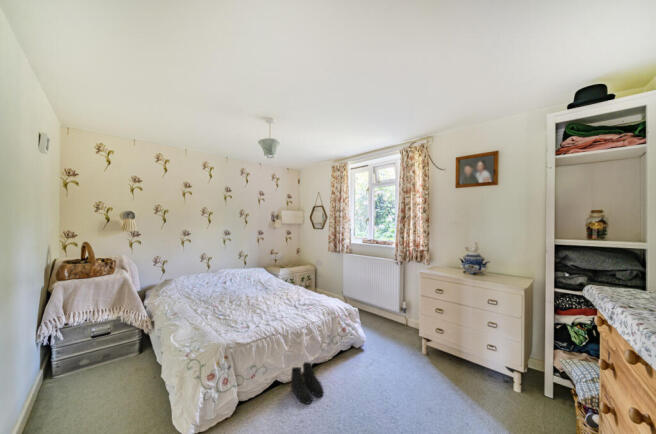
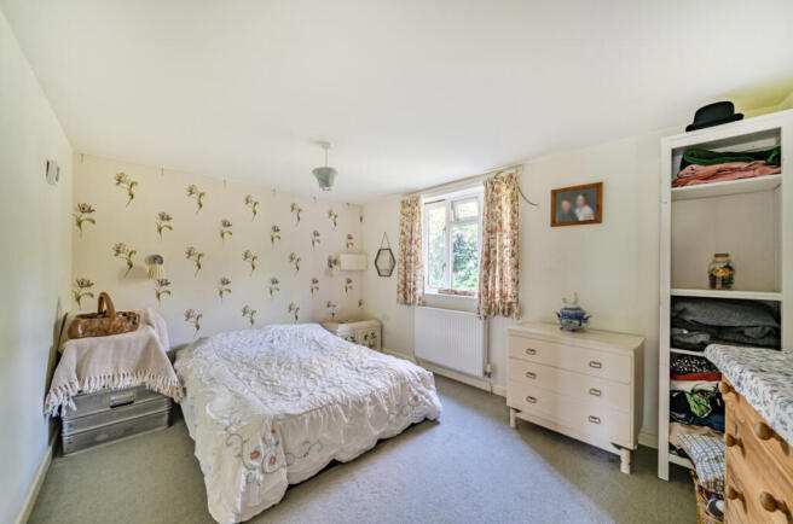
- boots [290,361,325,405]
